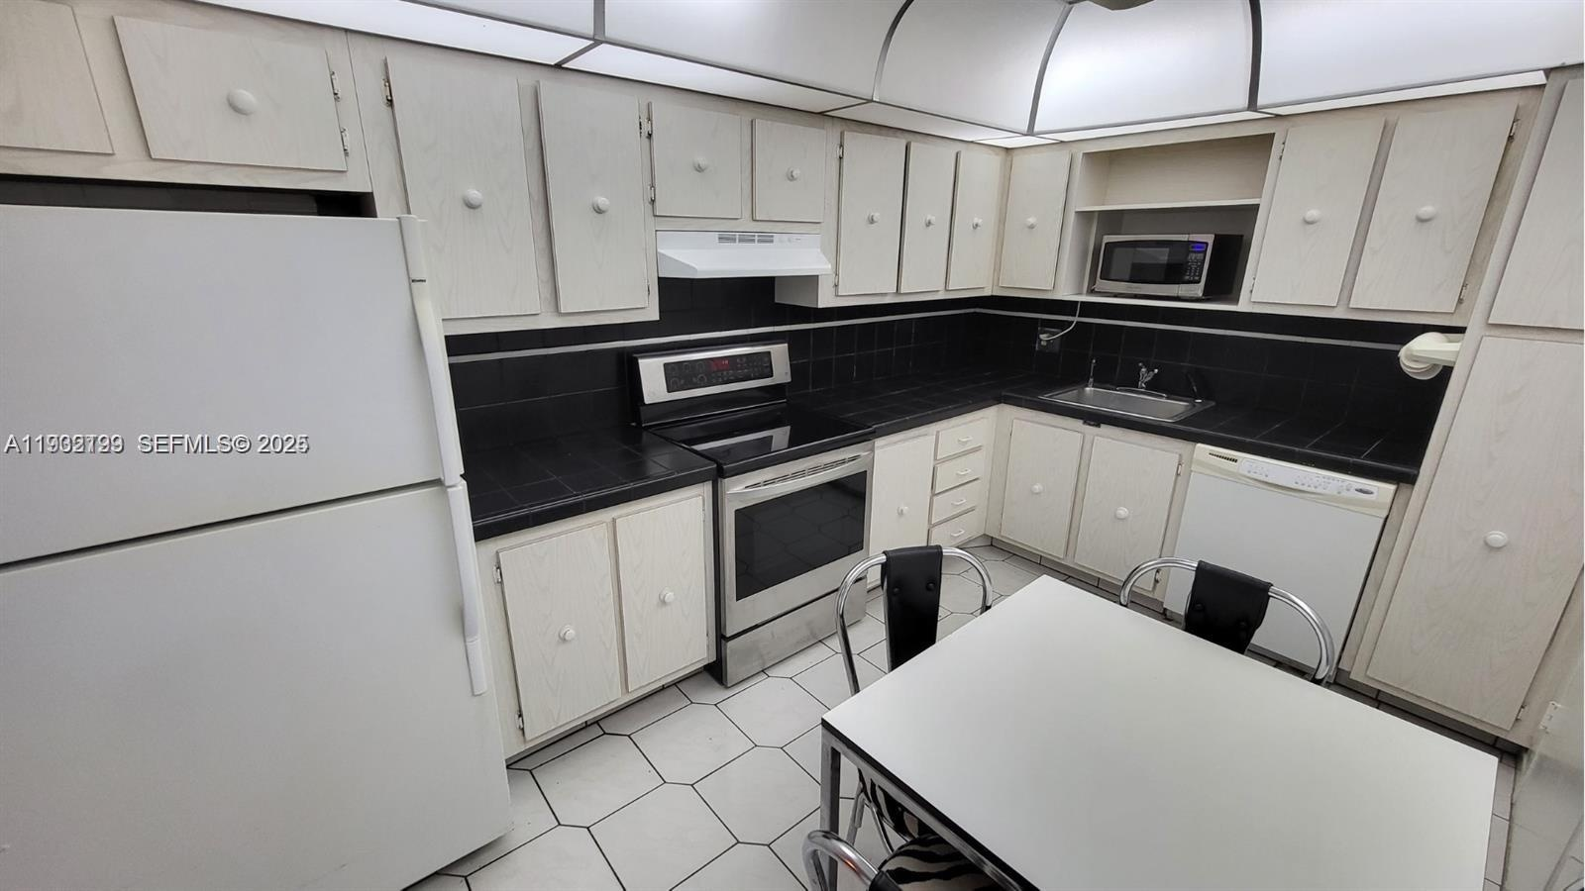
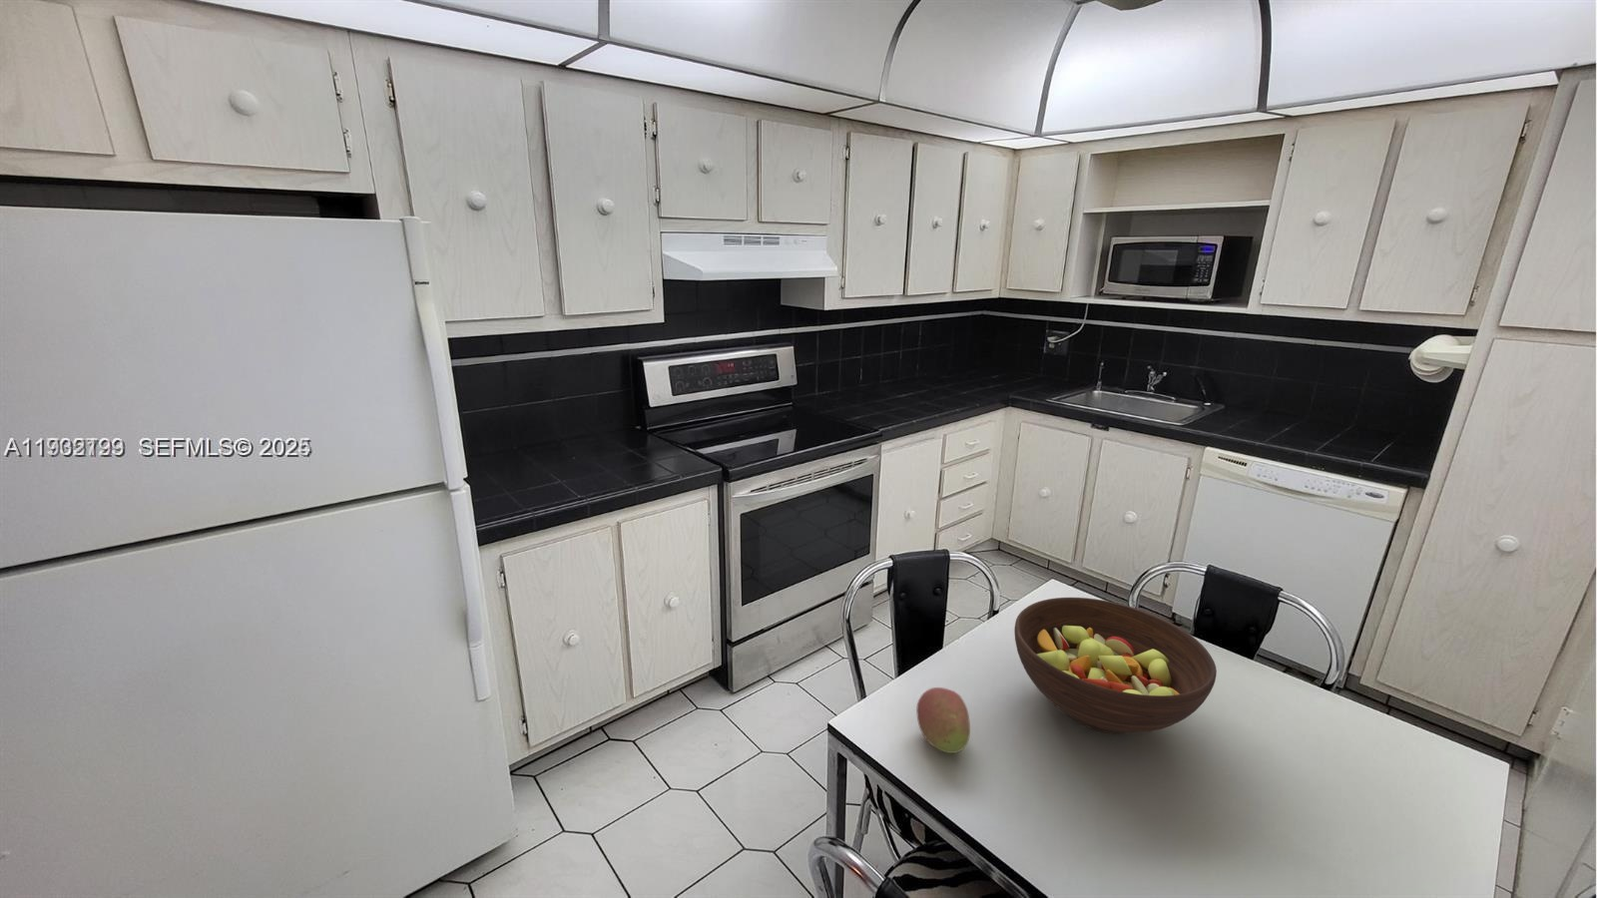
+ fruit bowl [1013,596,1217,735]
+ fruit [915,686,971,754]
